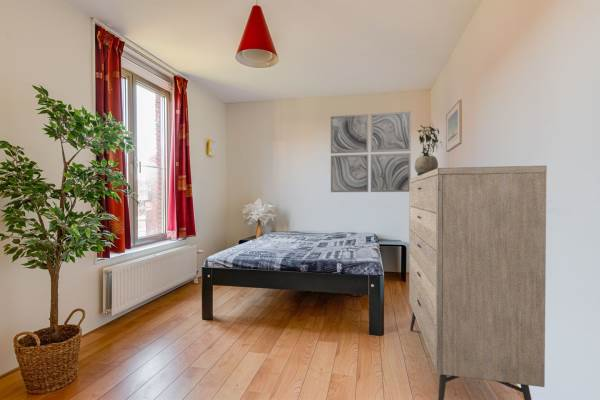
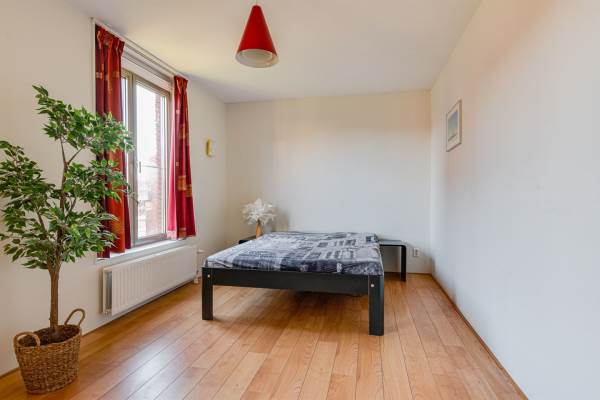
- potted plant [414,123,443,176]
- dresser [408,165,548,400]
- wall art [330,111,412,193]
